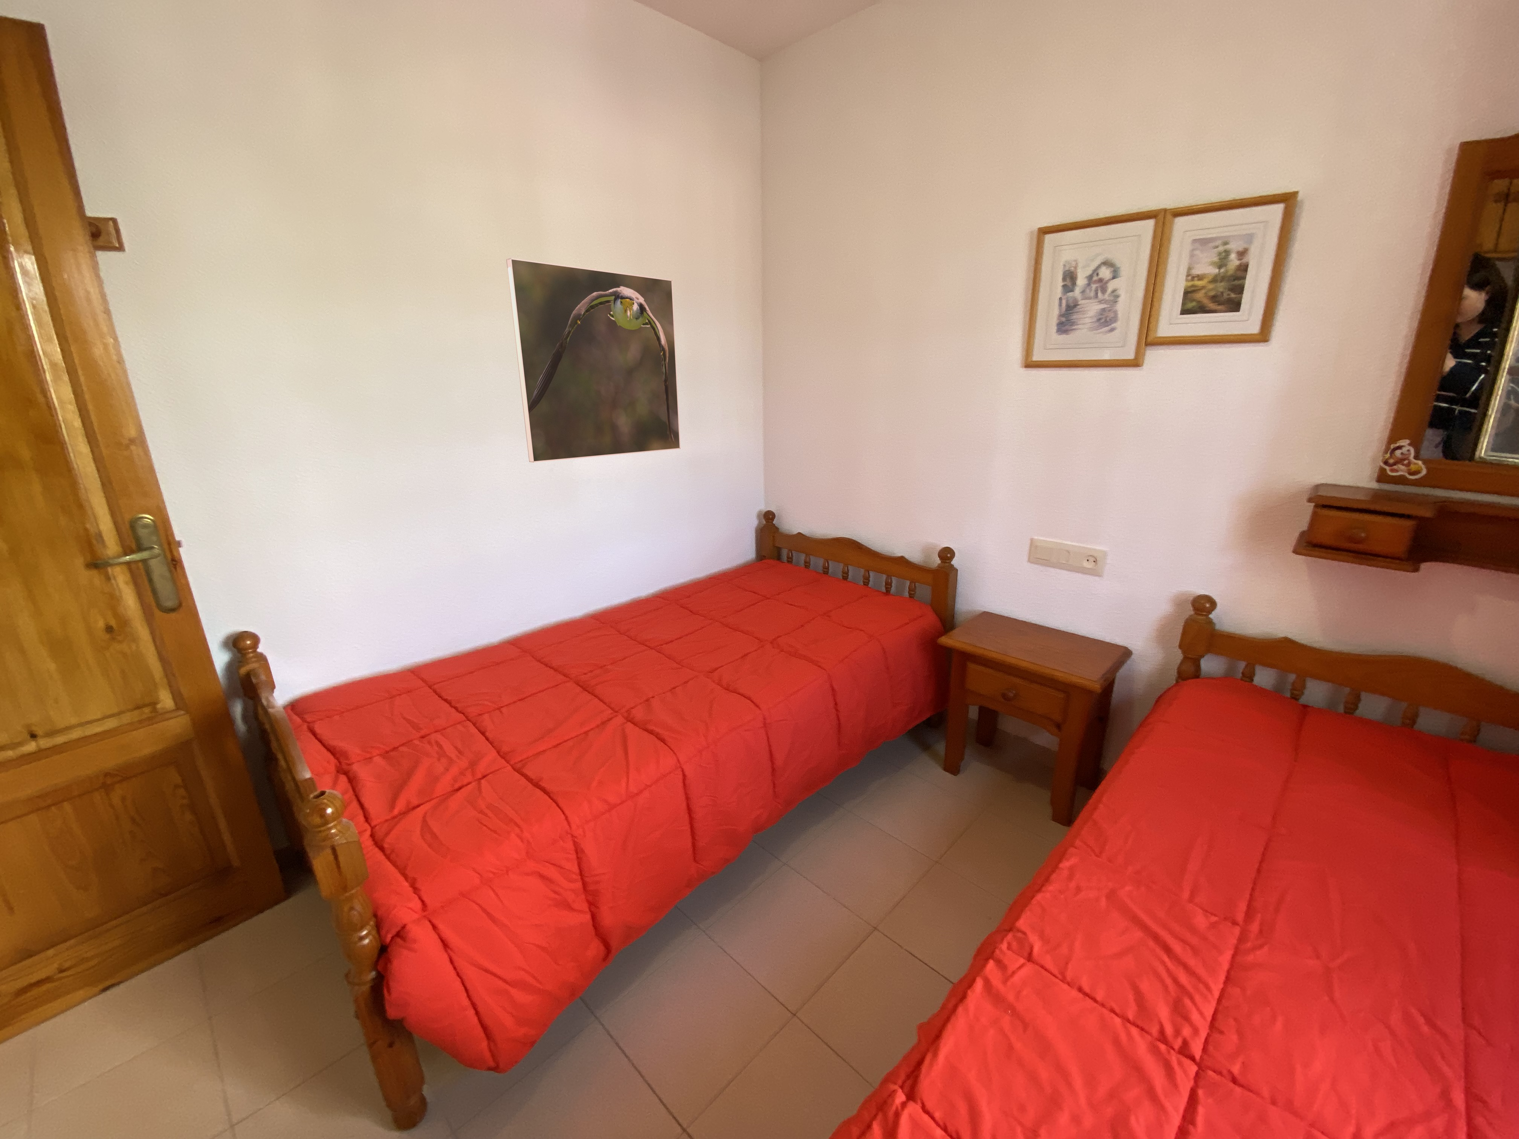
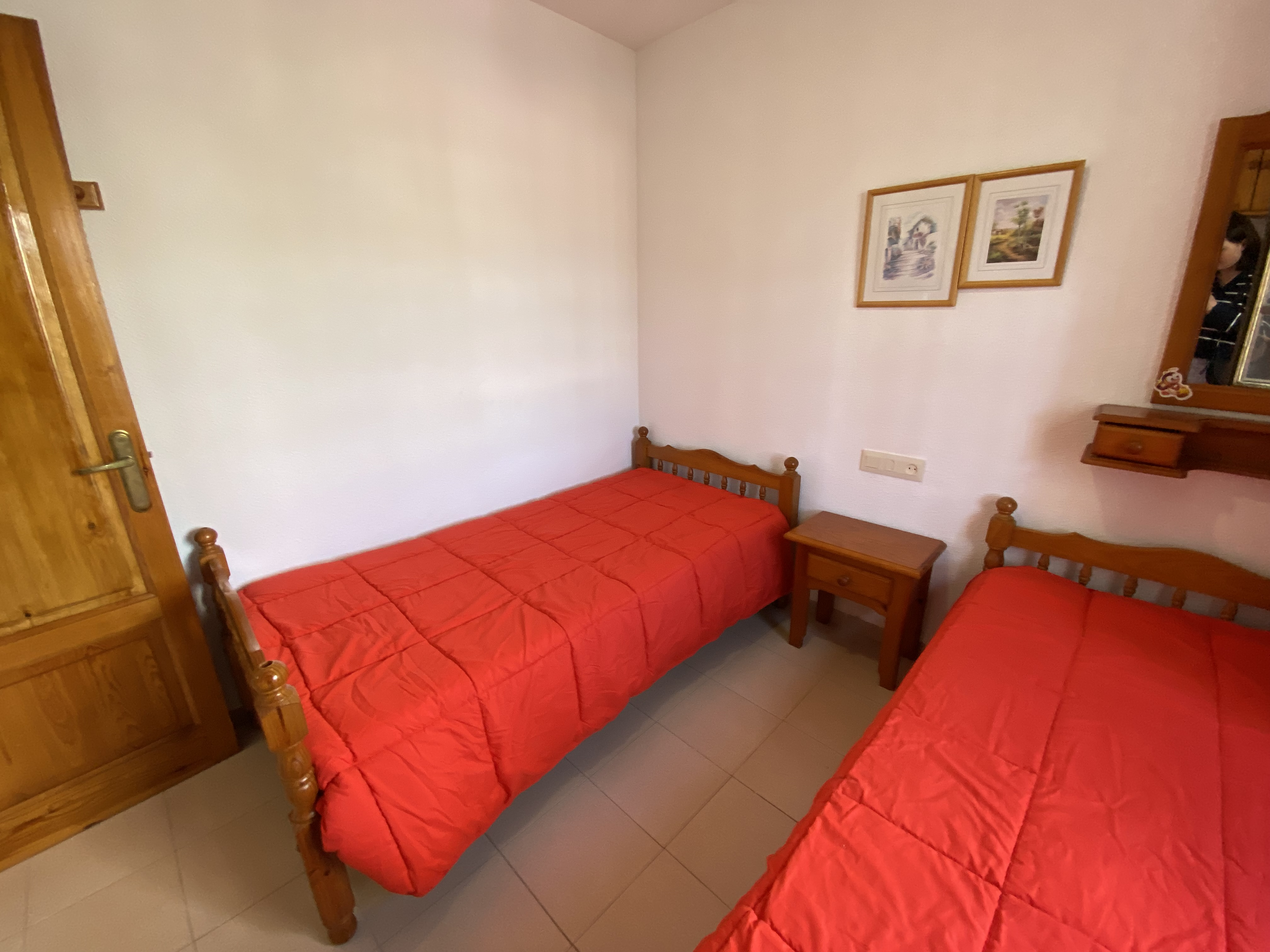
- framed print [506,257,681,463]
